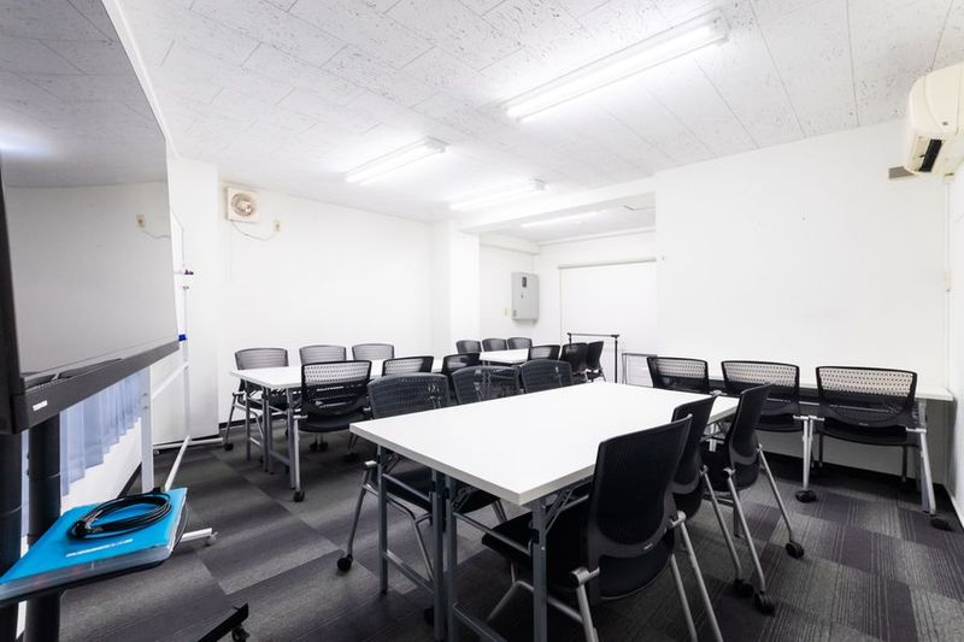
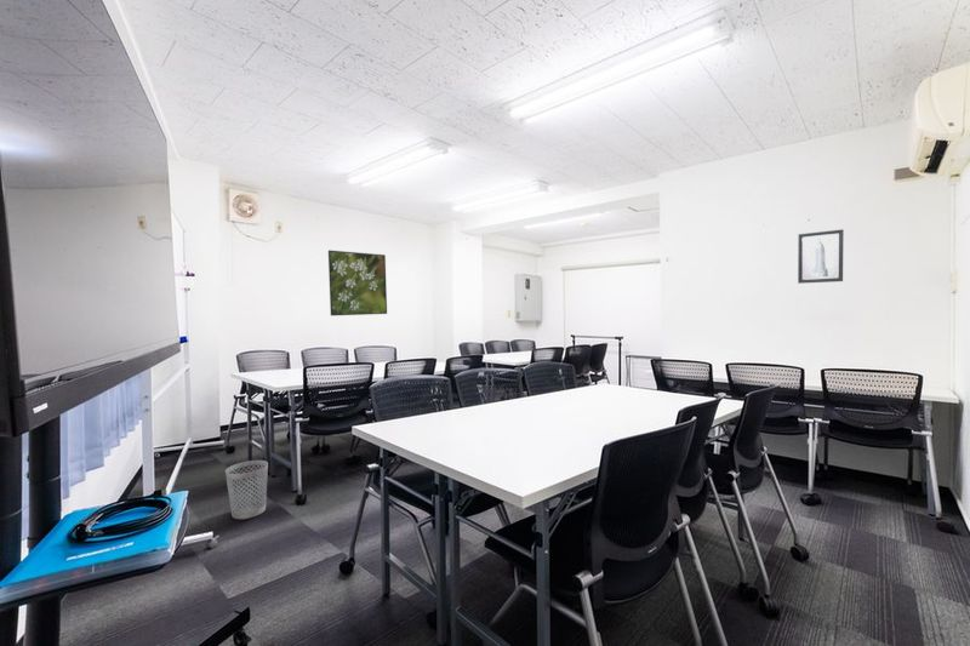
+ wastebasket [224,459,269,520]
+ wall art [797,228,845,285]
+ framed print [327,248,388,316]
